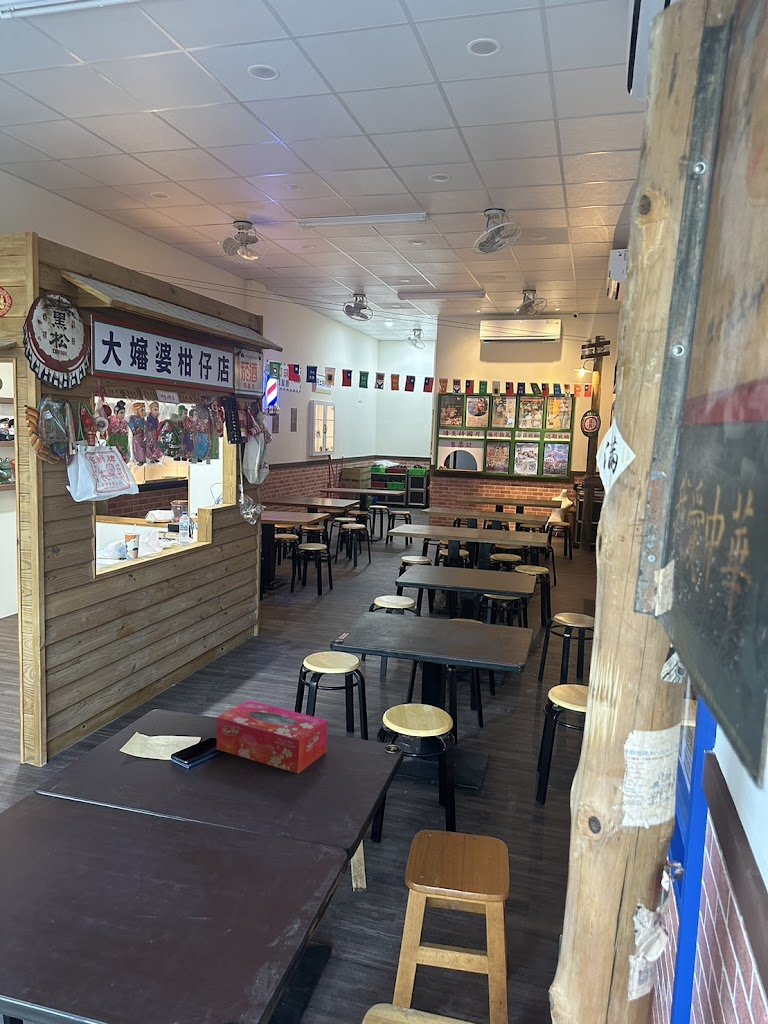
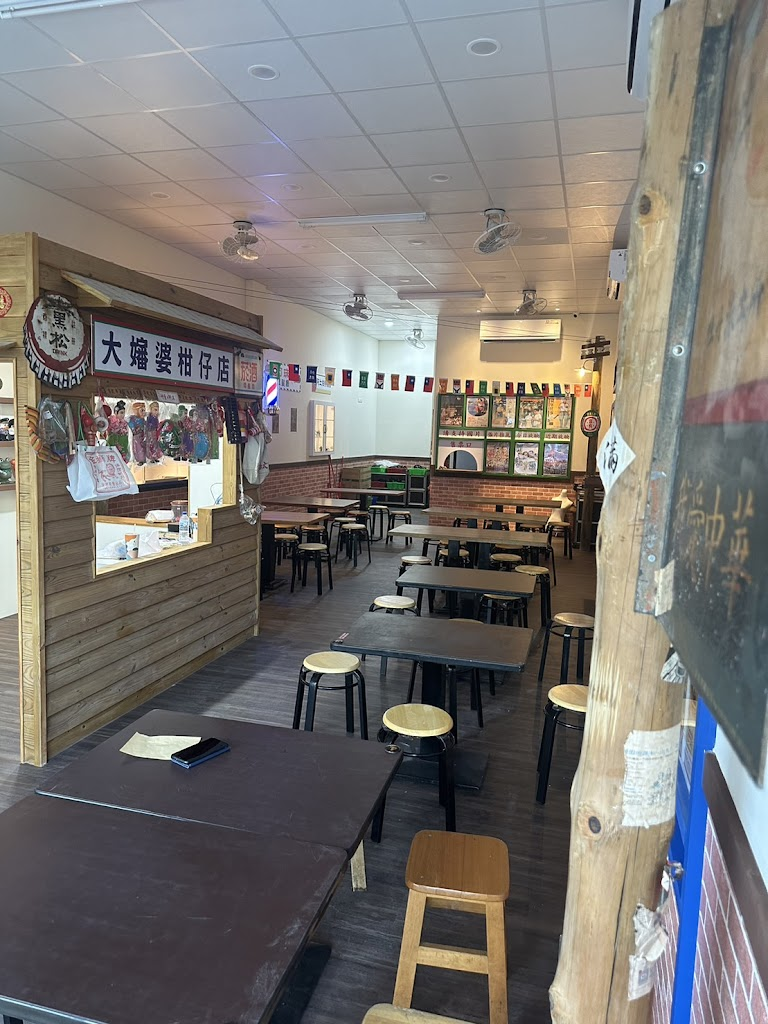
- tissue box [216,699,328,775]
